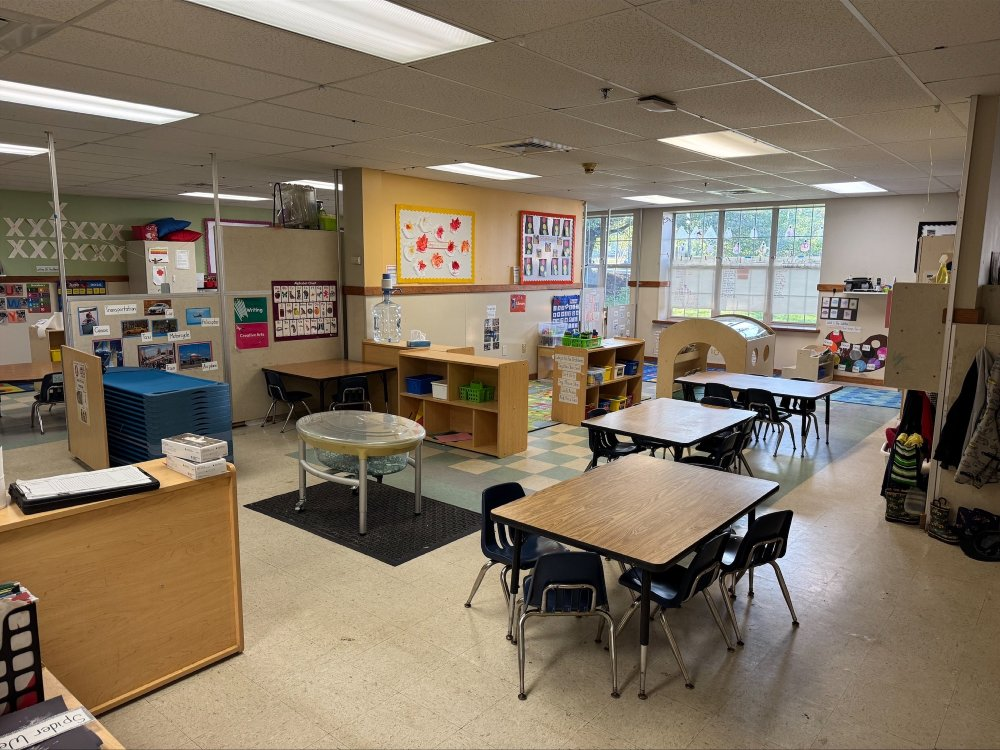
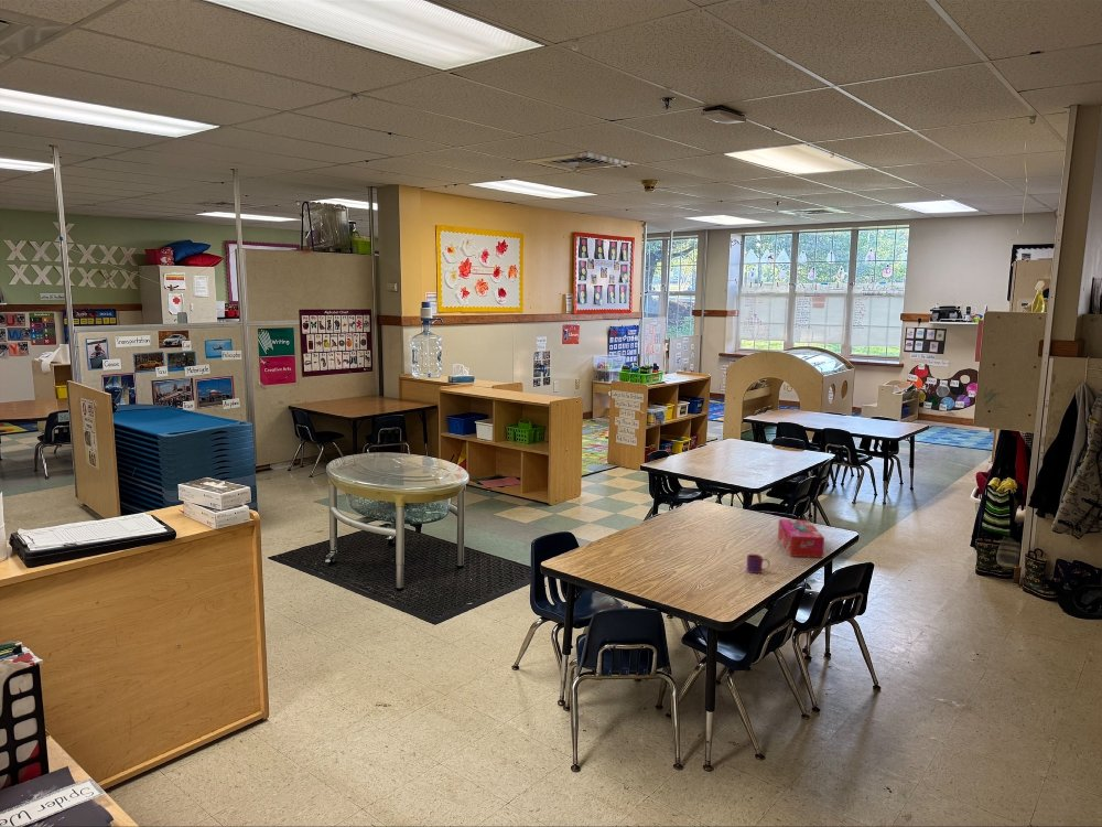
+ mug [745,554,770,574]
+ tissue box [777,518,825,559]
